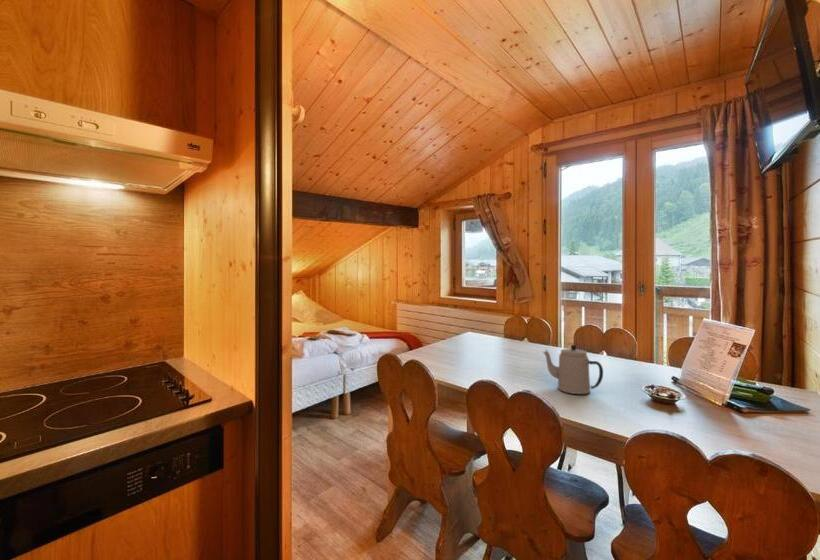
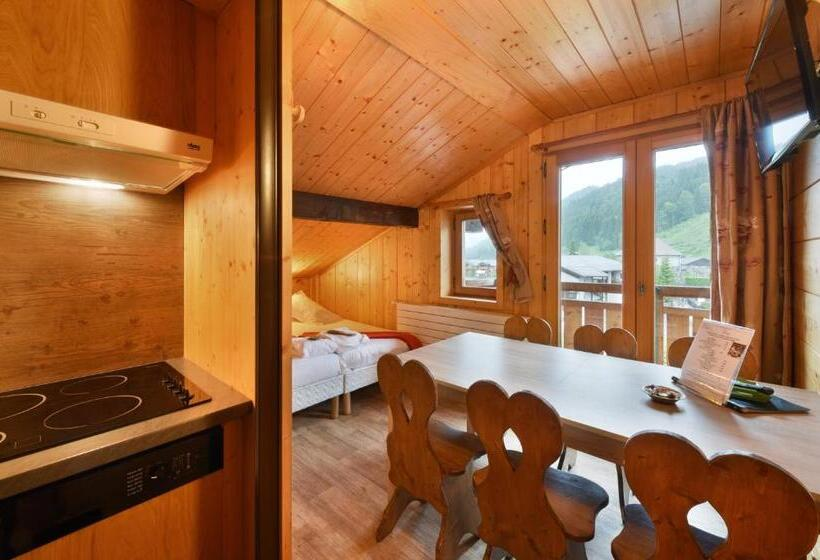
- teapot [543,344,604,395]
